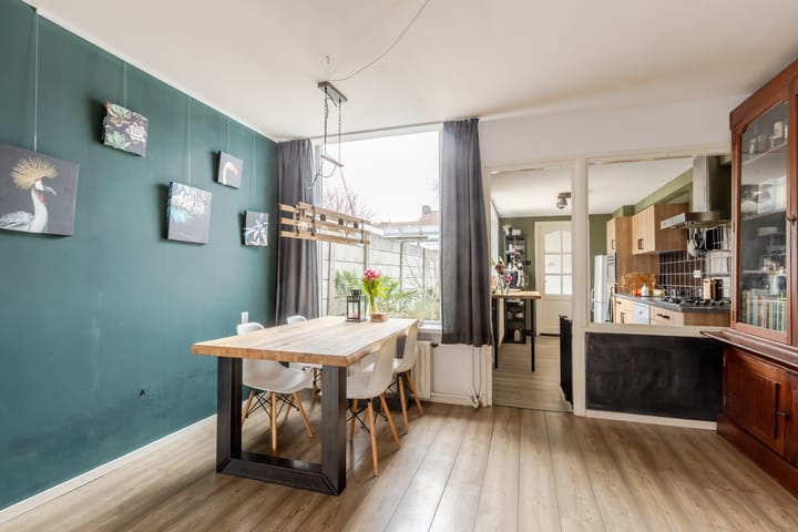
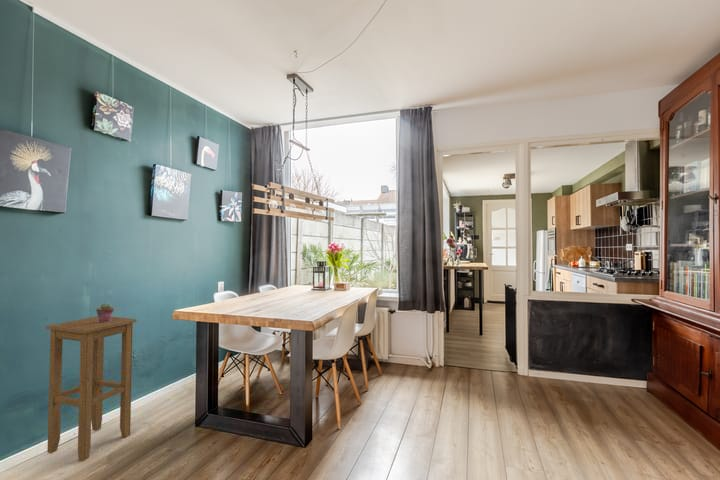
+ potted succulent [95,301,115,322]
+ stool [45,315,138,462]
